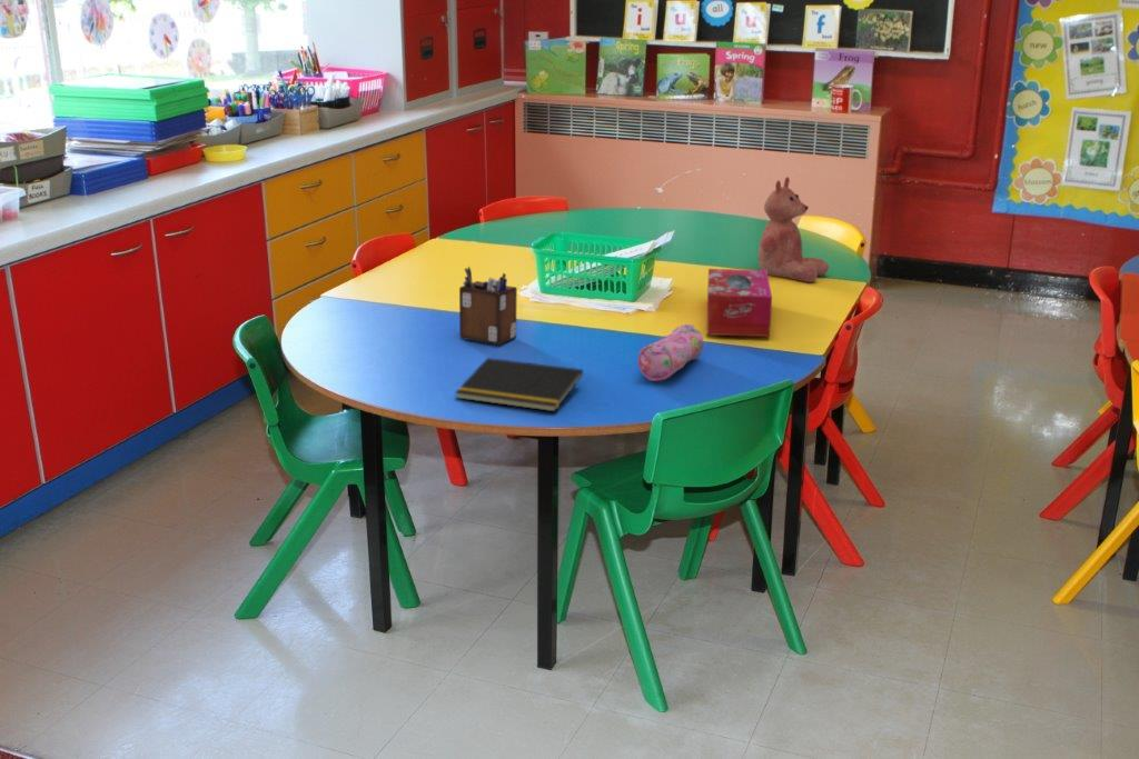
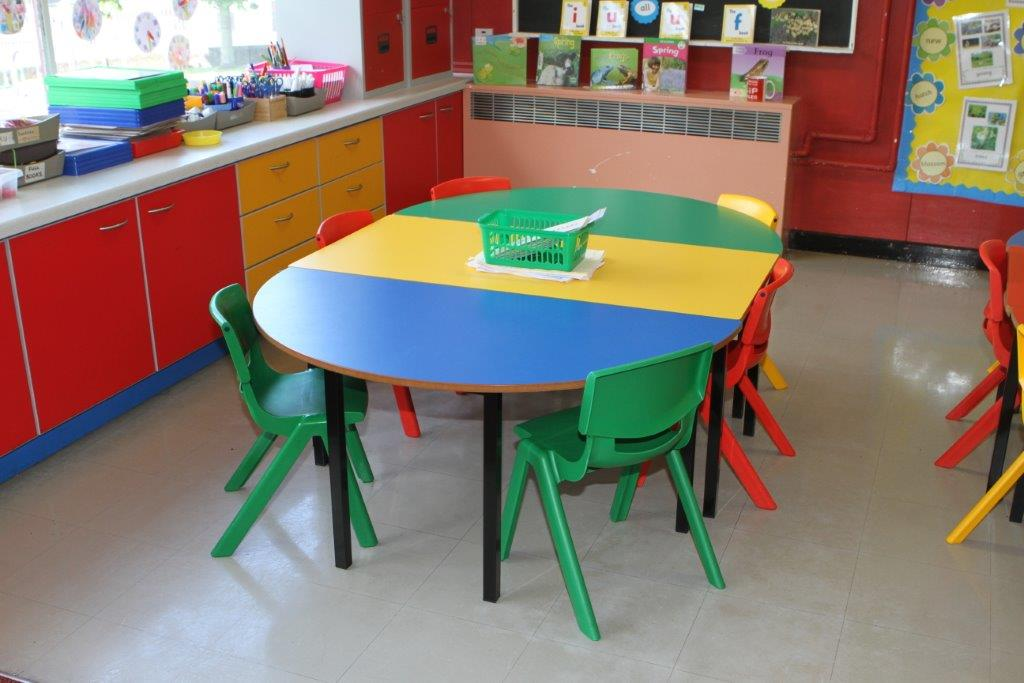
- tissue box [706,268,773,338]
- notepad [454,357,584,412]
- teddy bear [757,176,830,283]
- pencil case [637,323,704,382]
- desk organizer [458,266,518,346]
